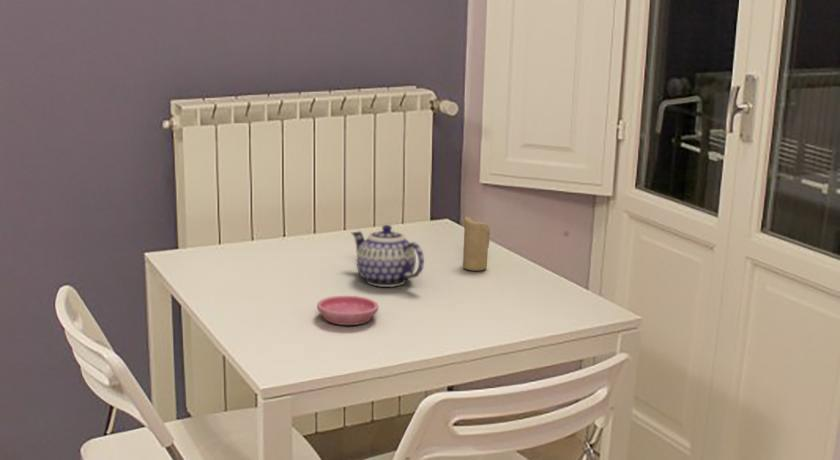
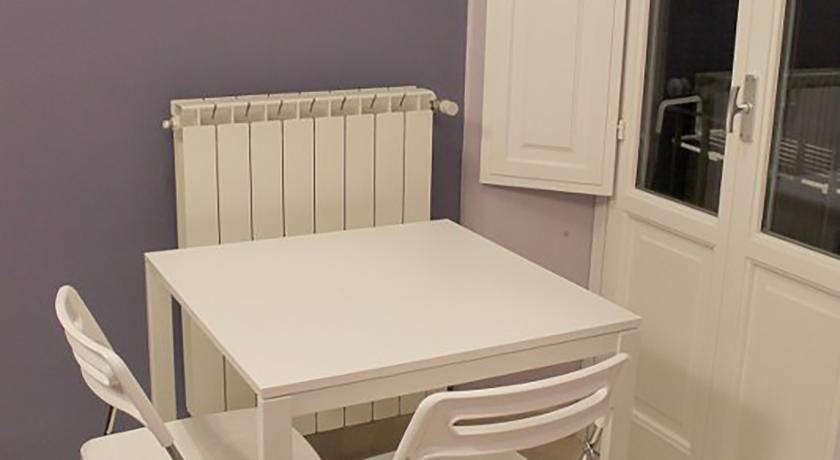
- saucer [316,295,379,326]
- teapot [351,224,425,288]
- candle [462,216,491,272]
